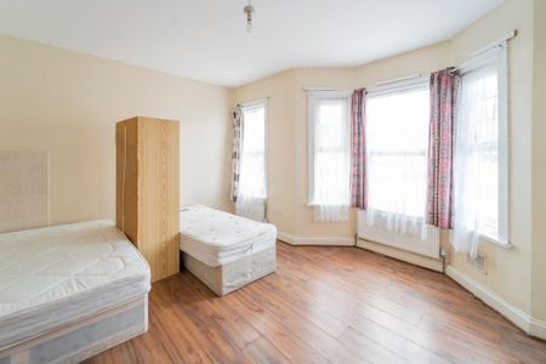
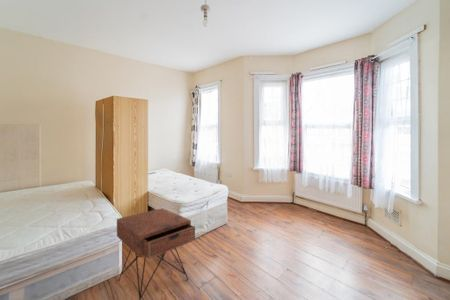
+ nightstand [116,207,196,300]
